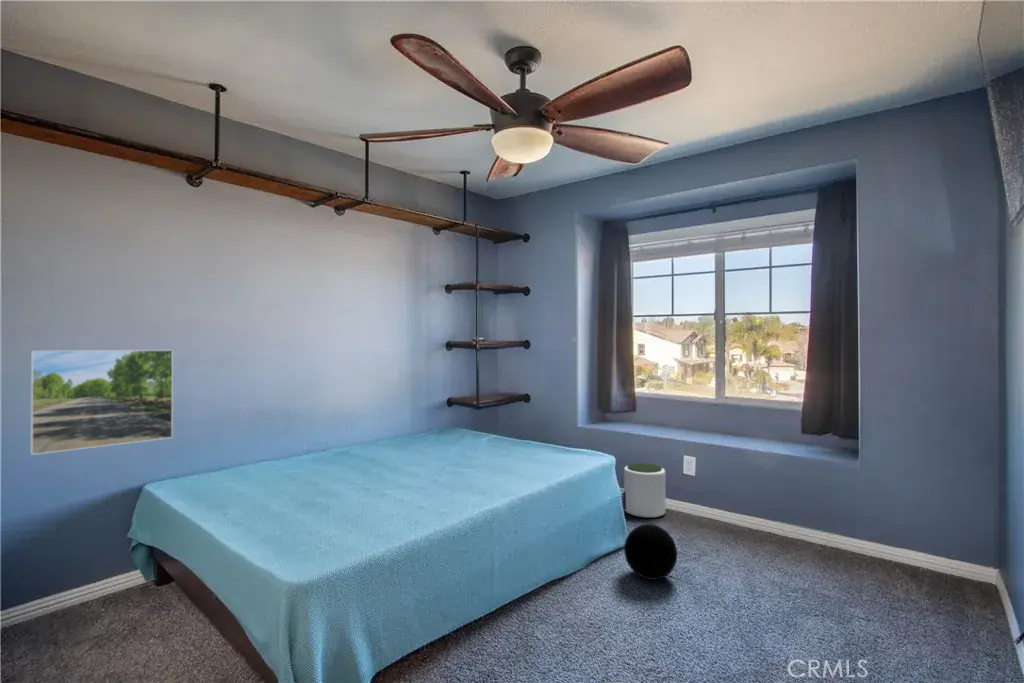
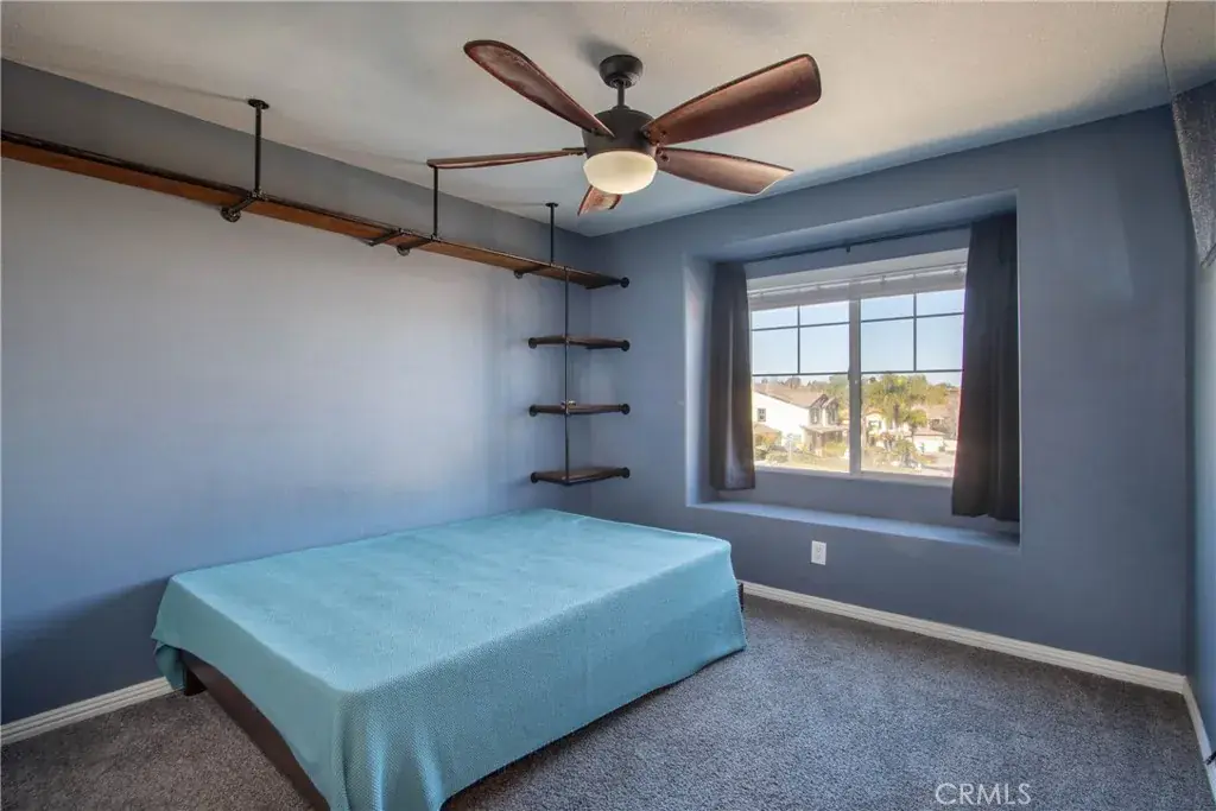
- plant pot [623,462,667,519]
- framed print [29,349,174,456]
- ball [623,523,678,581]
